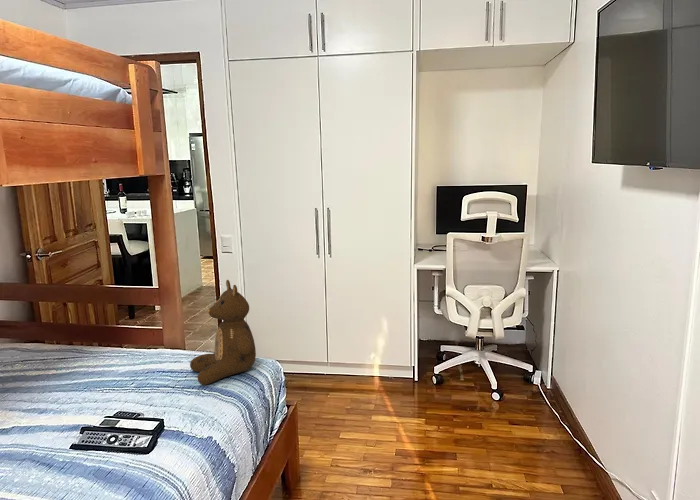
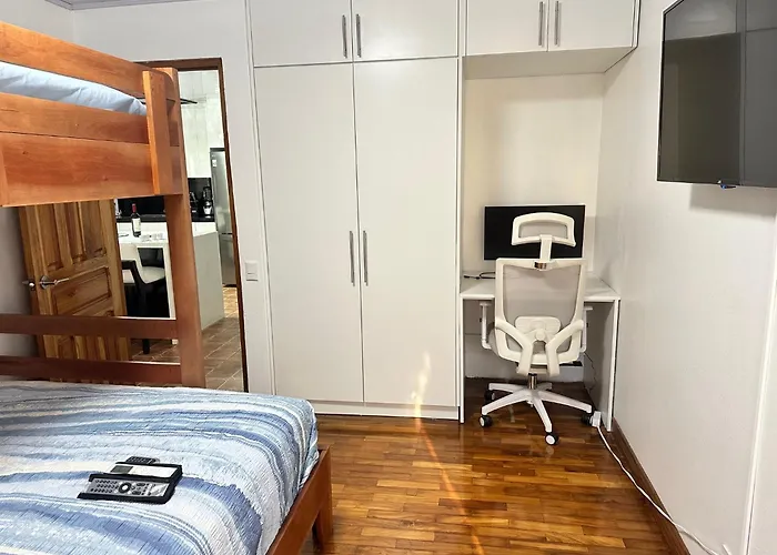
- teddy bear [189,279,257,386]
